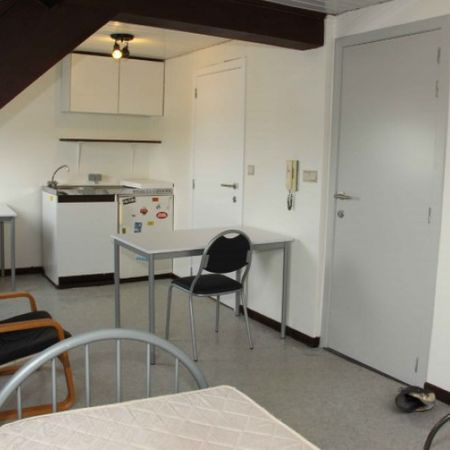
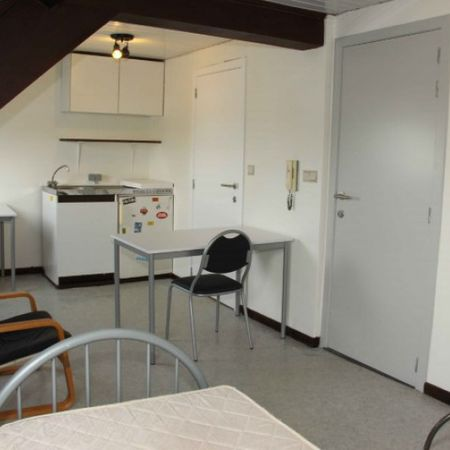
- shoe [394,385,437,413]
